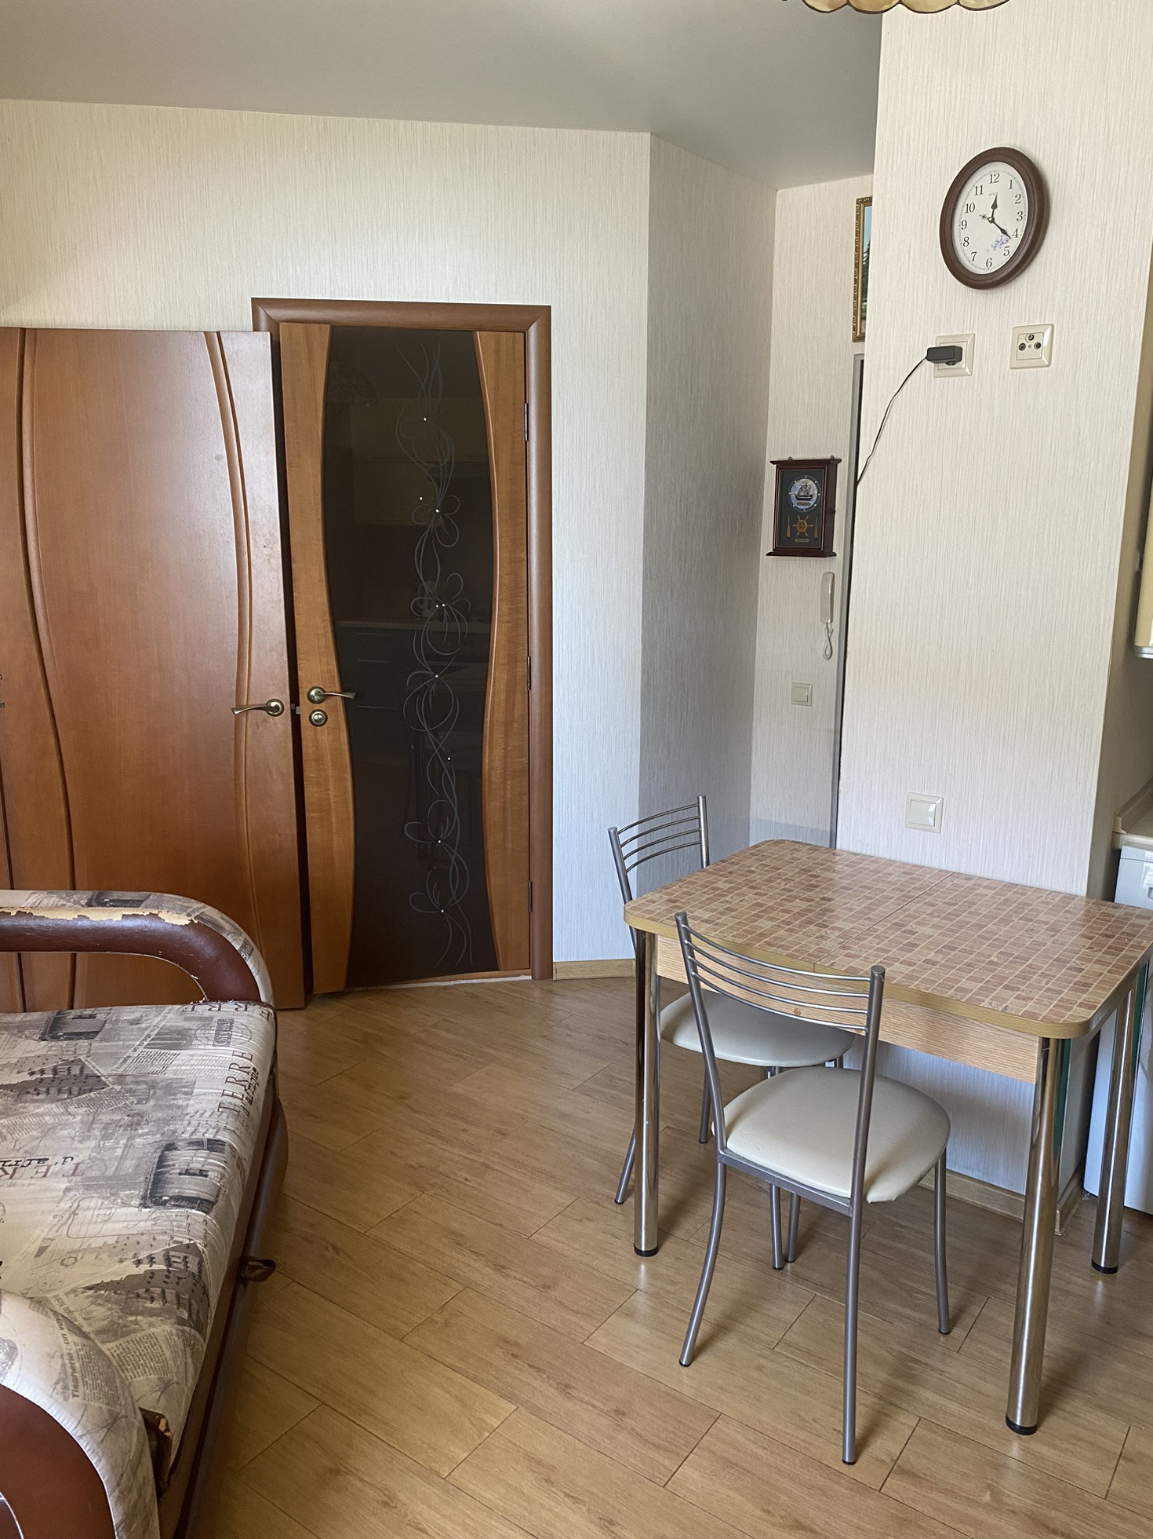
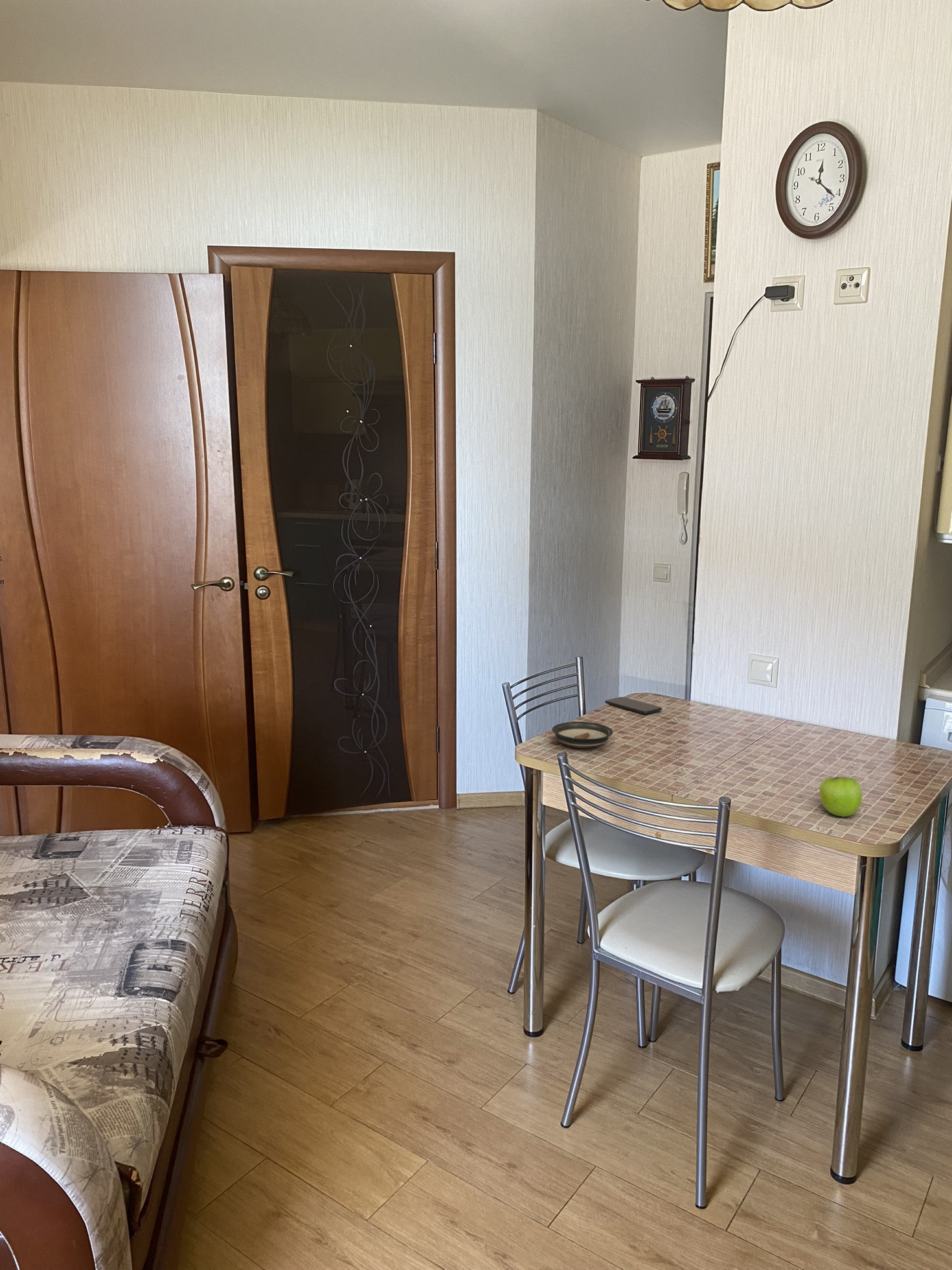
+ smartphone [604,696,663,715]
+ saucer [551,721,613,748]
+ fruit [819,776,863,818]
